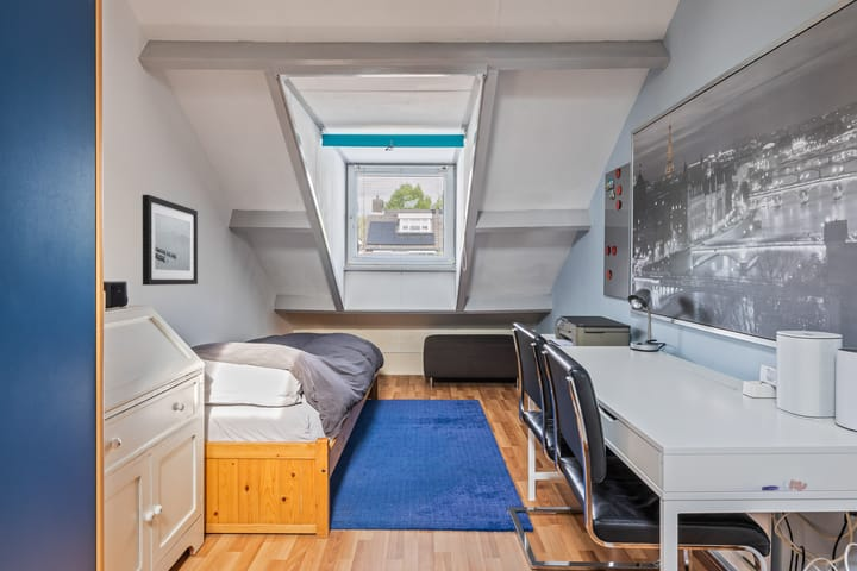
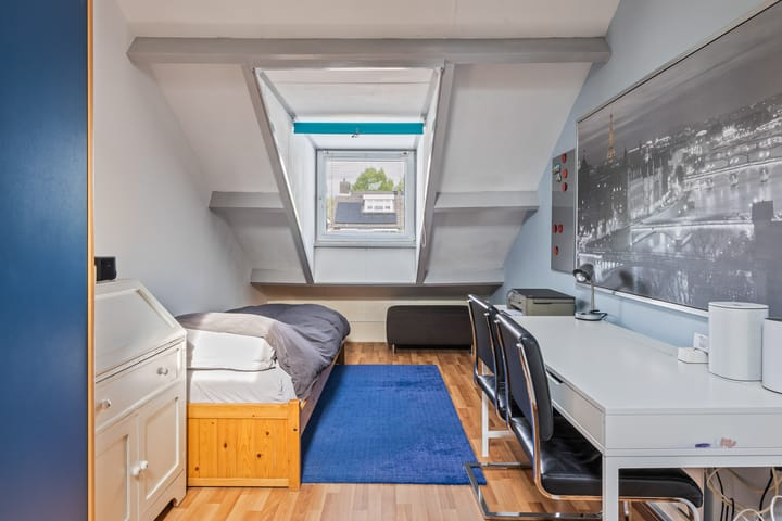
- wall art [142,194,199,287]
